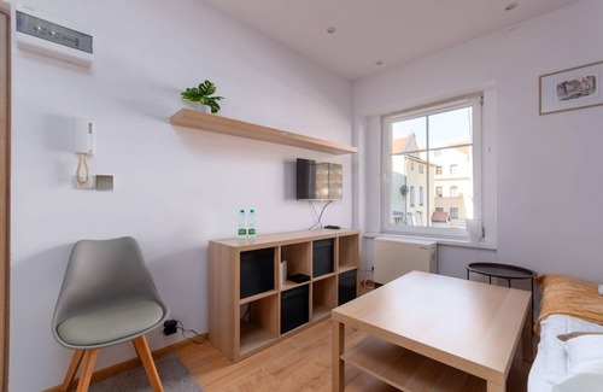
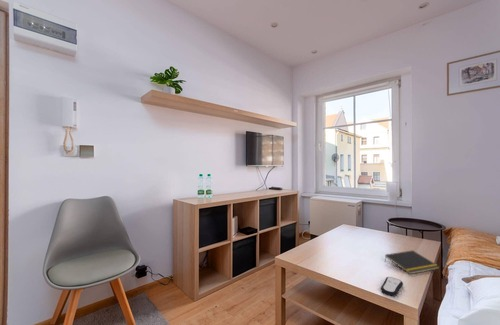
+ remote control [380,276,404,297]
+ notepad [384,250,441,275]
